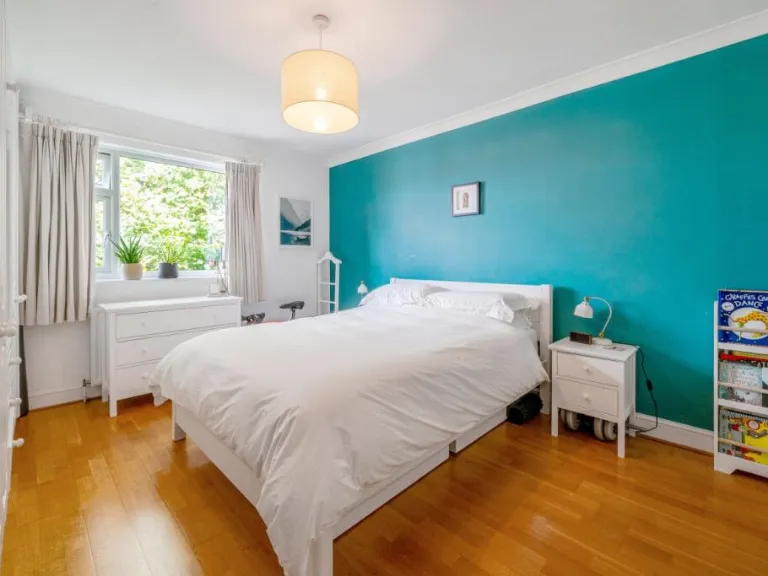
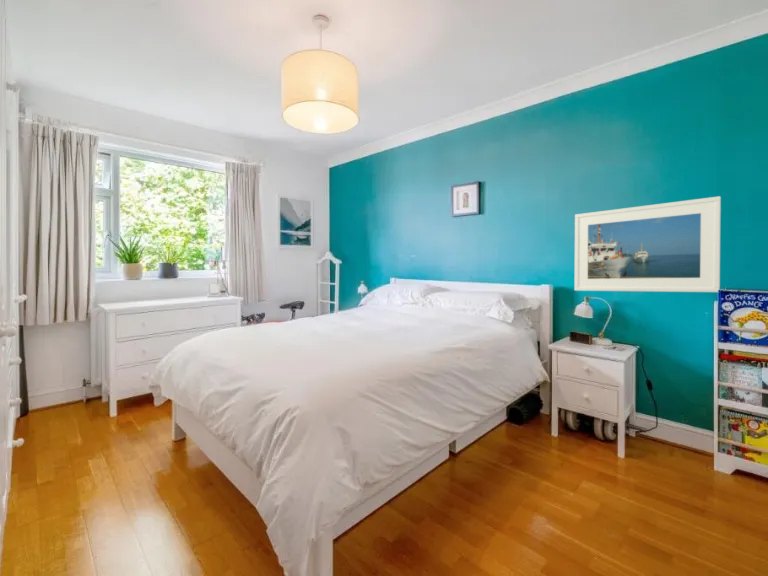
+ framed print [574,195,722,293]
